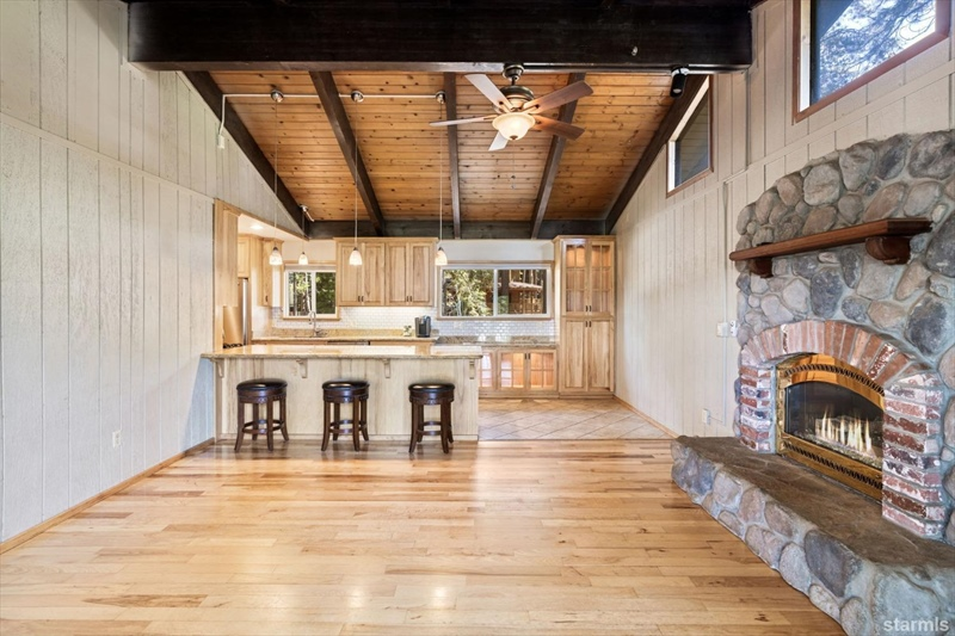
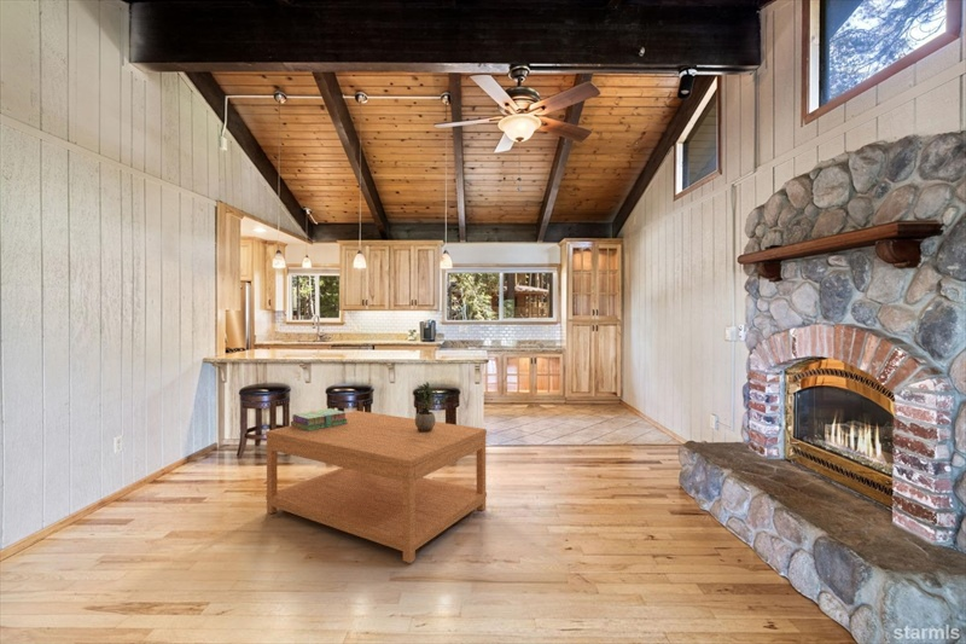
+ coffee table [264,410,488,564]
+ stack of books [290,407,348,431]
+ potted plant [414,381,449,433]
